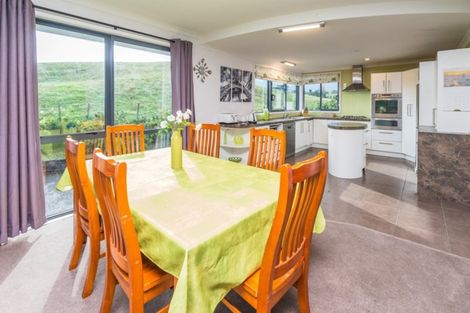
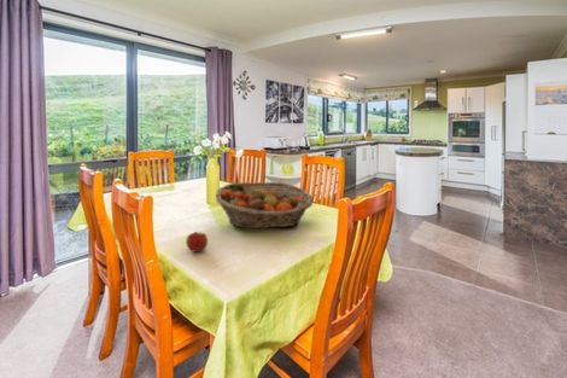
+ apple [185,231,209,254]
+ fruit basket [215,181,314,229]
